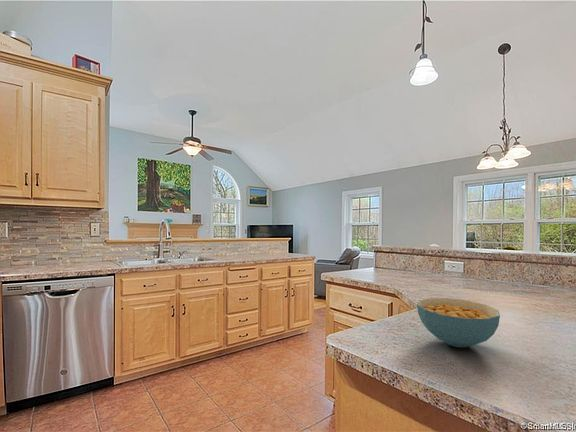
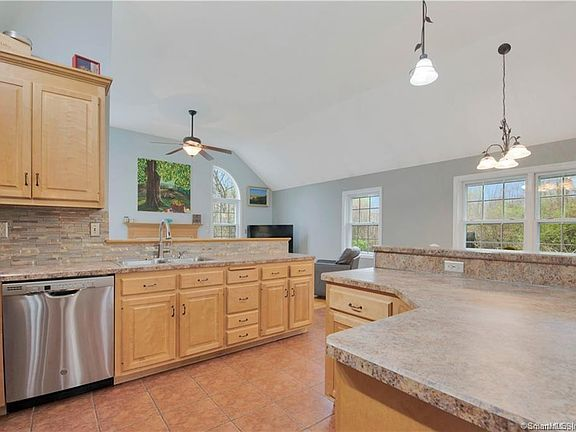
- cereal bowl [416,297,501,348]
